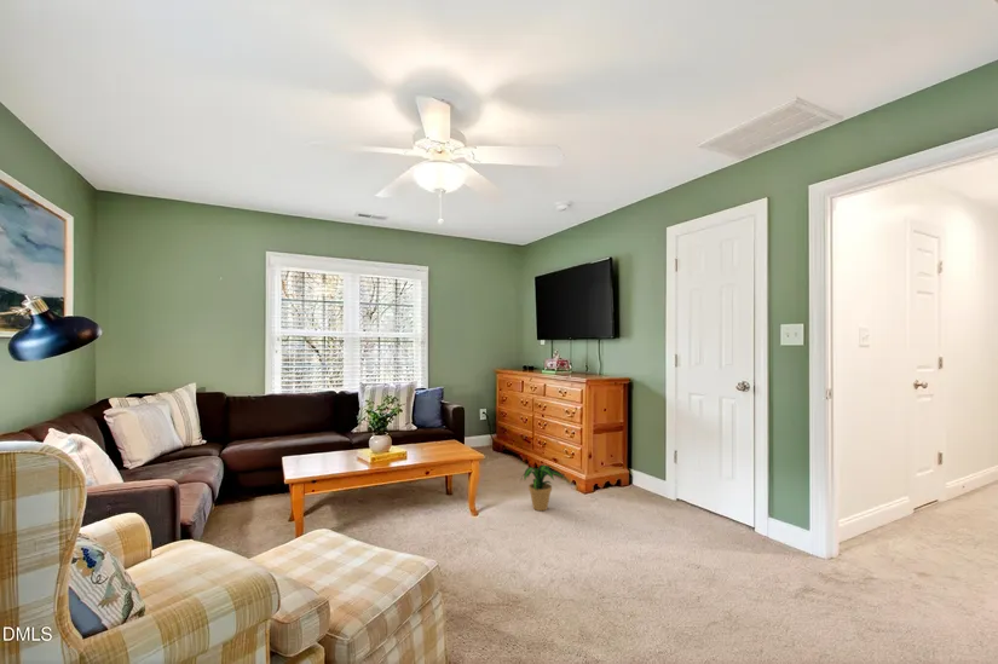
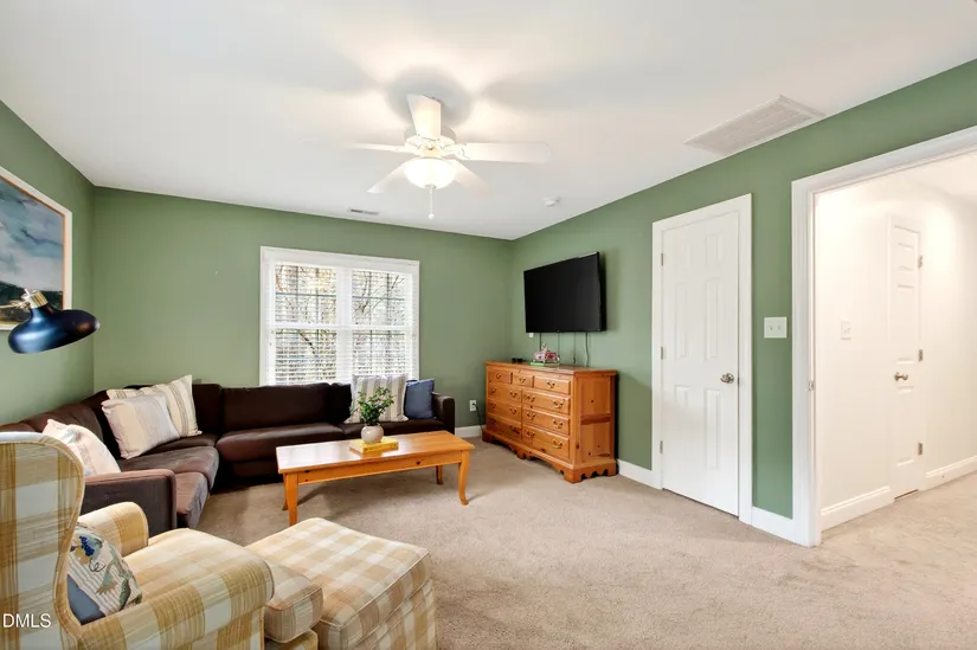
- potted plant [520,464,564,512]
